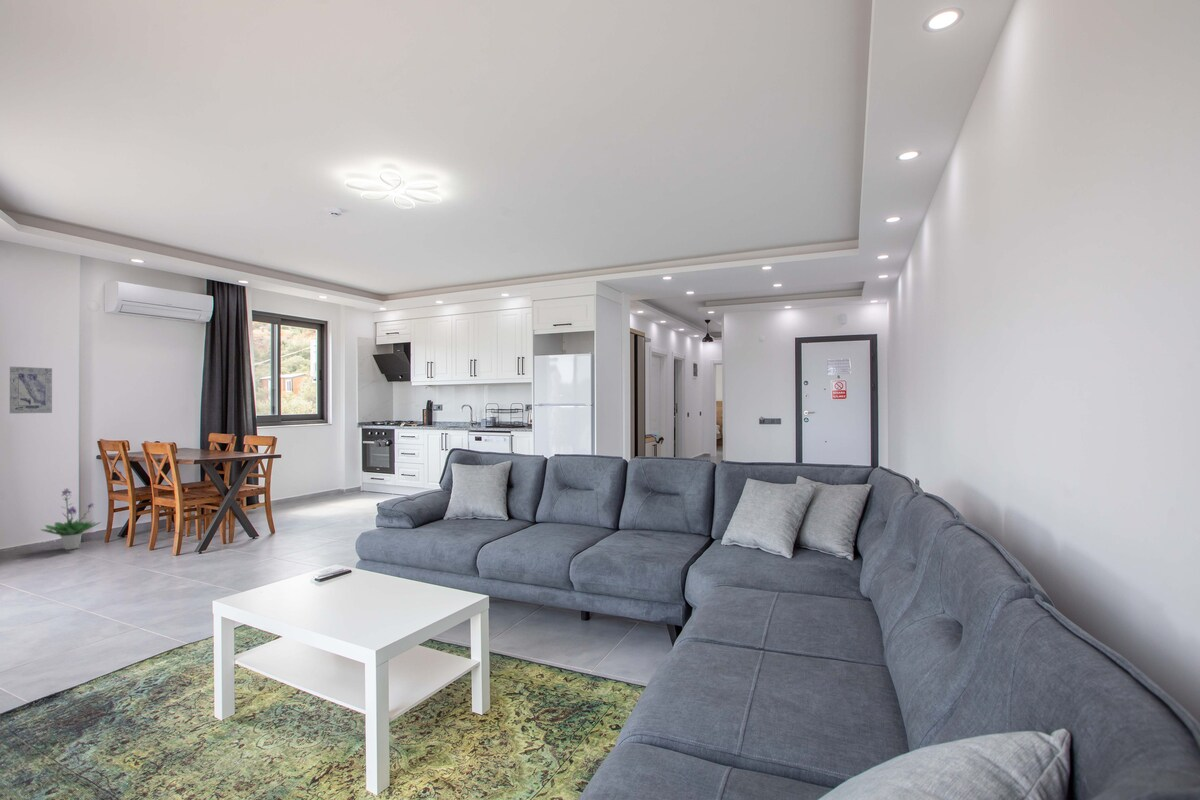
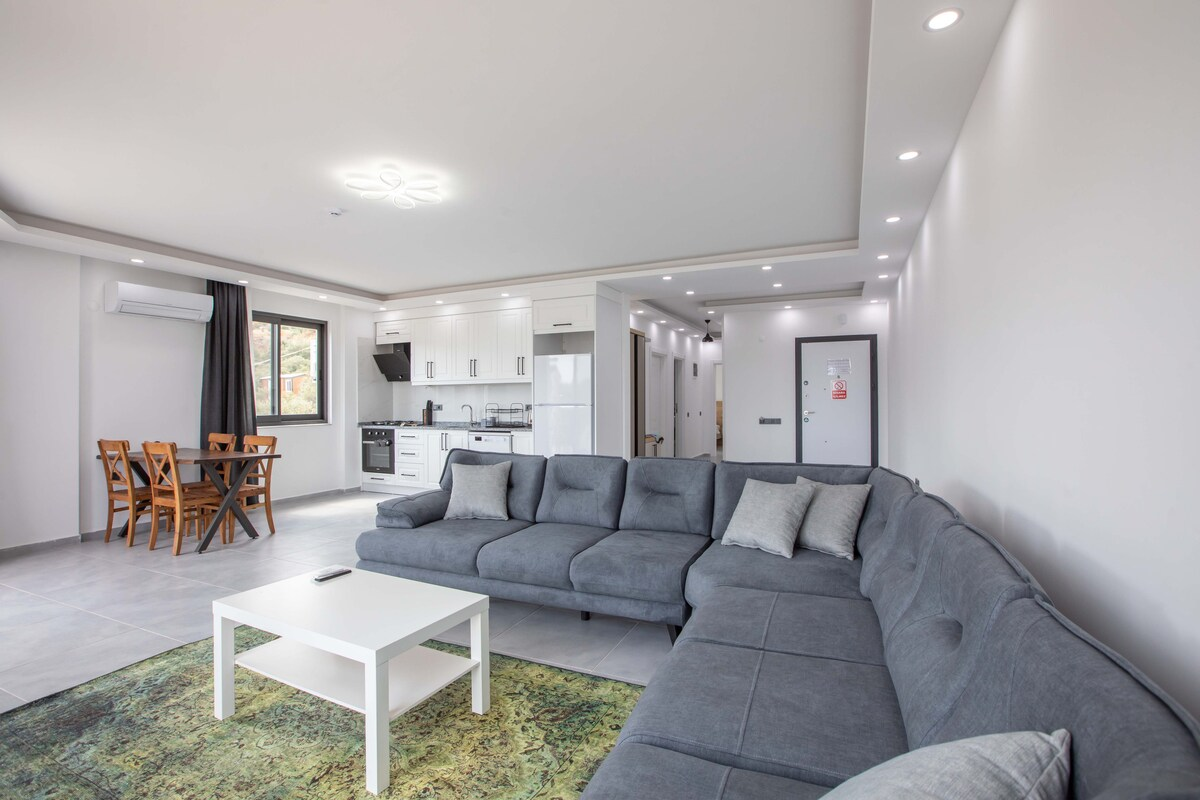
- wall art [9,366,53,414]
- potted plant [40,487,102,551]
